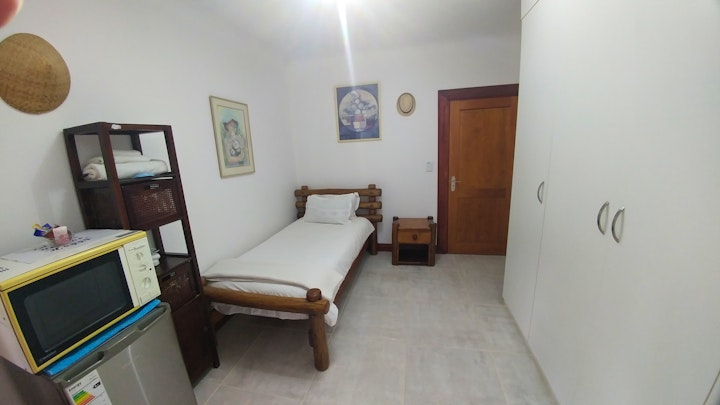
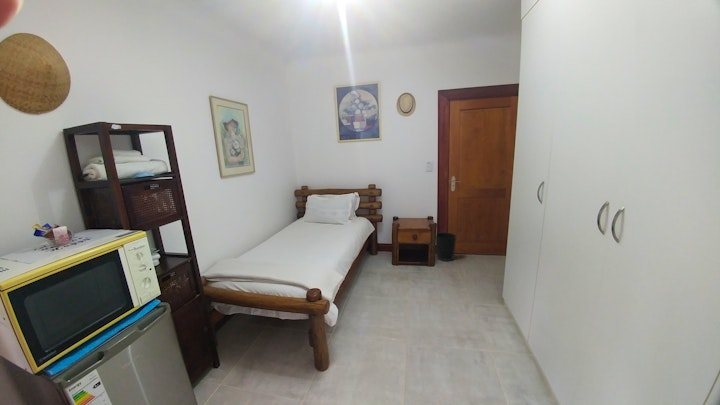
+ wastebasket [435,231,458,262]
